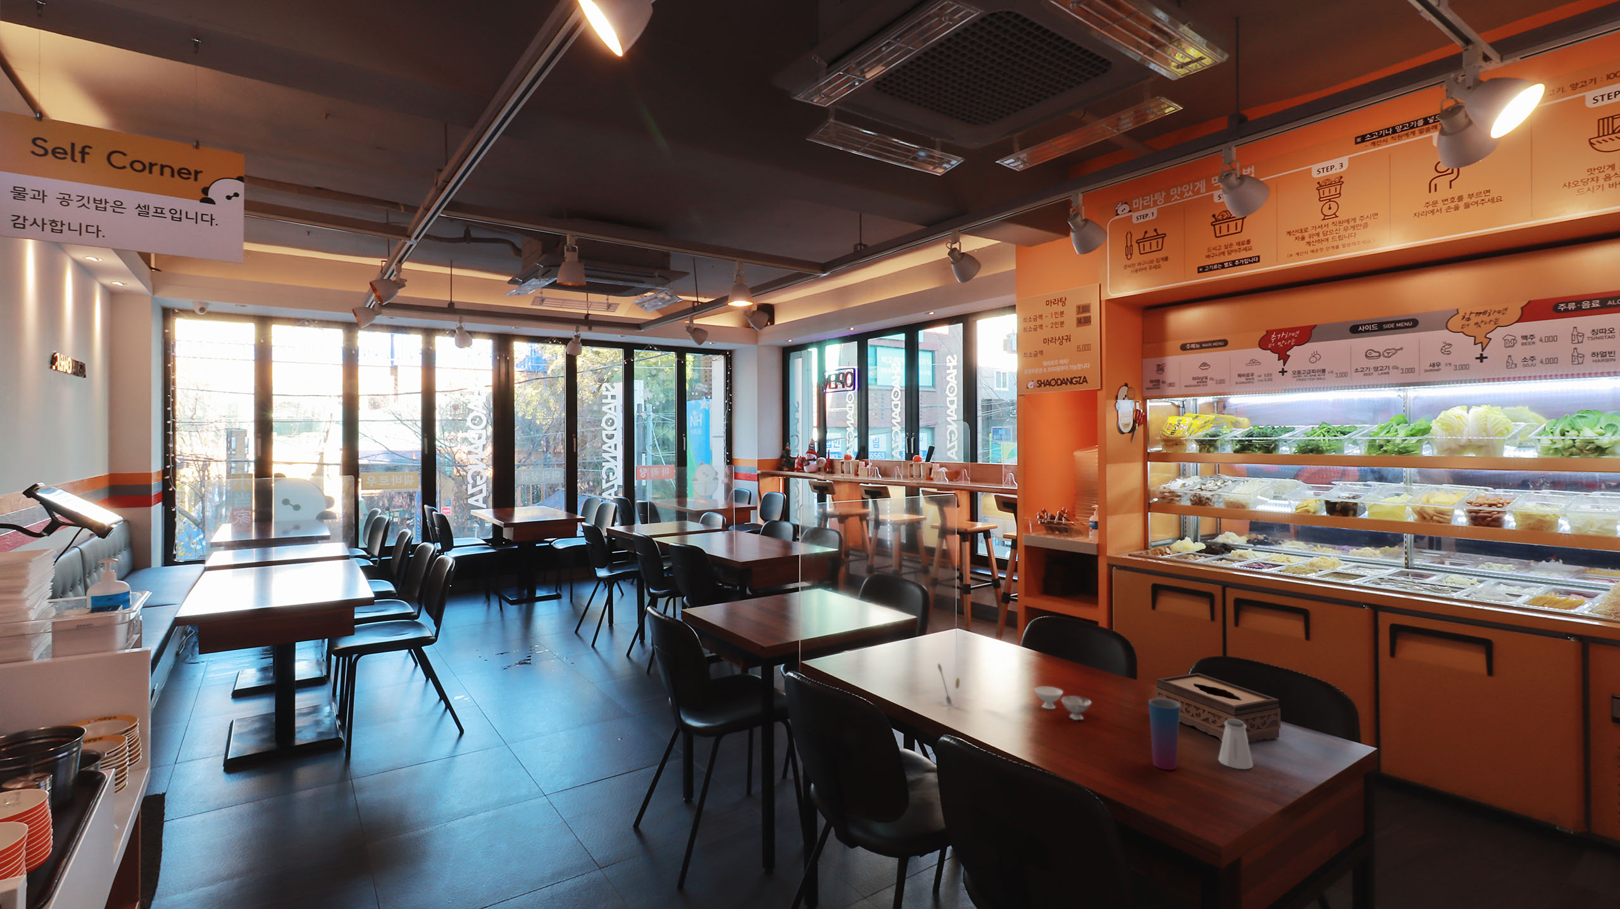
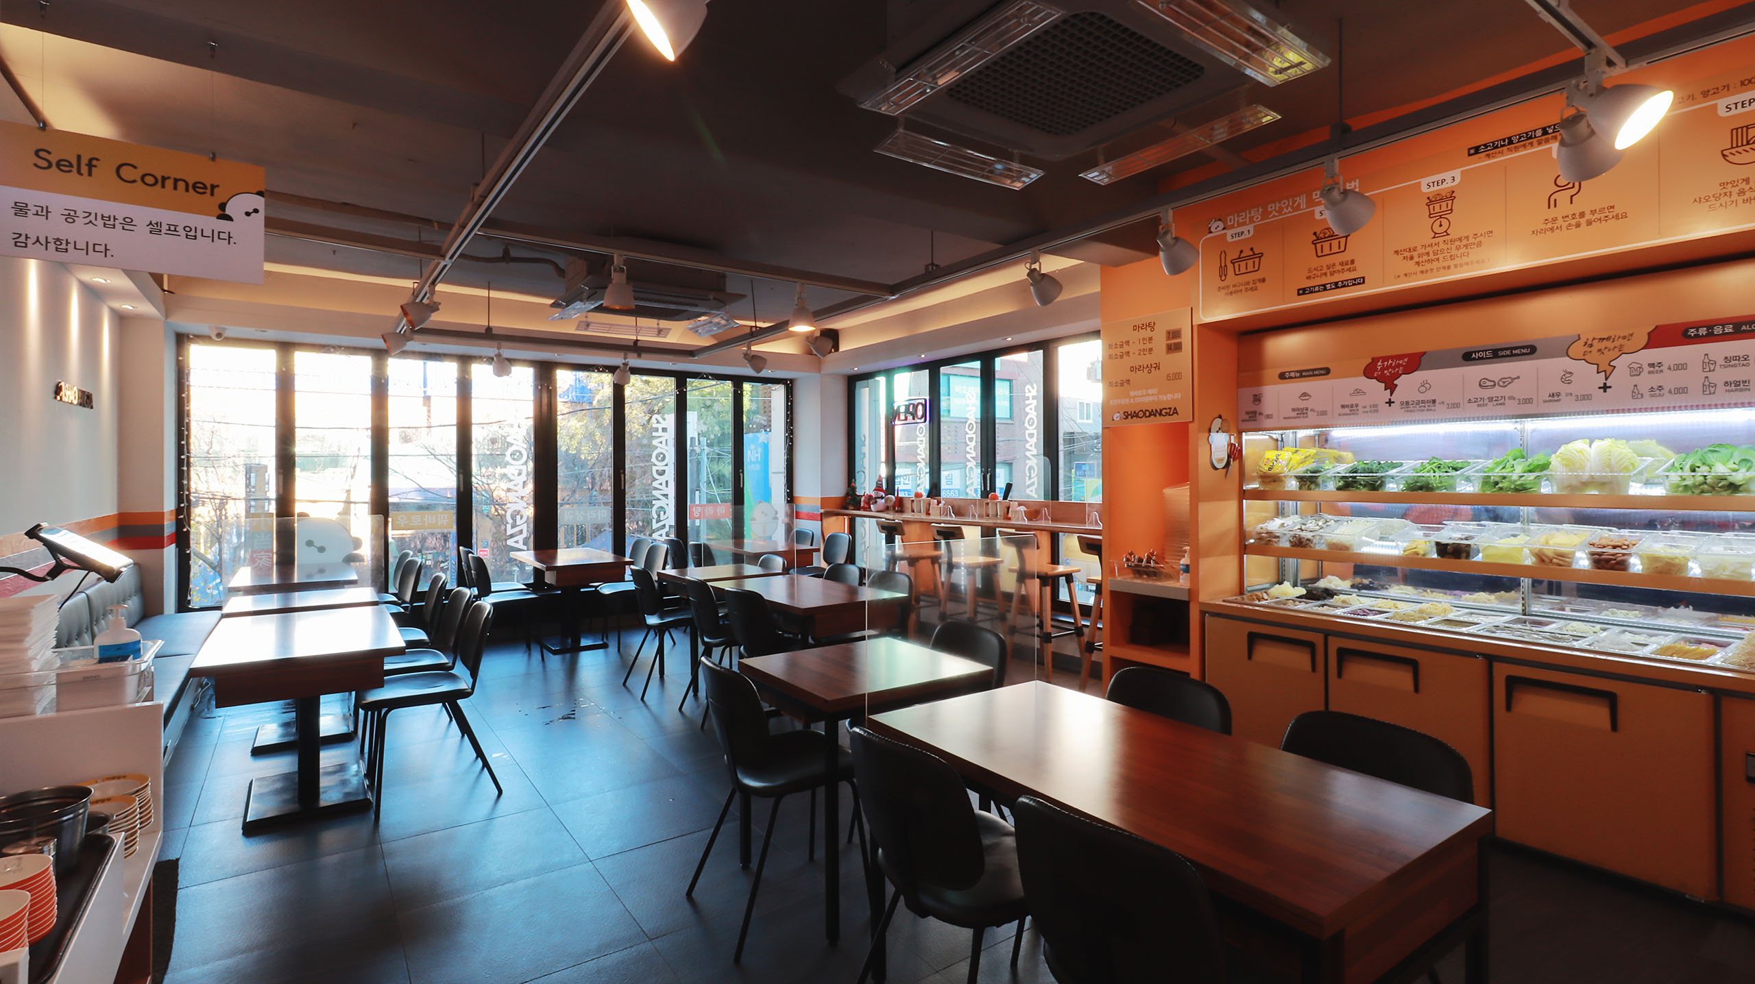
- saltshaker [1217,719,1254,770]
- cup [1148,698,1181,770]
- tissue box [1155,672,1282,742]
- spoon [937,663,960,705]
- bowl [1034,686,1093,720]
